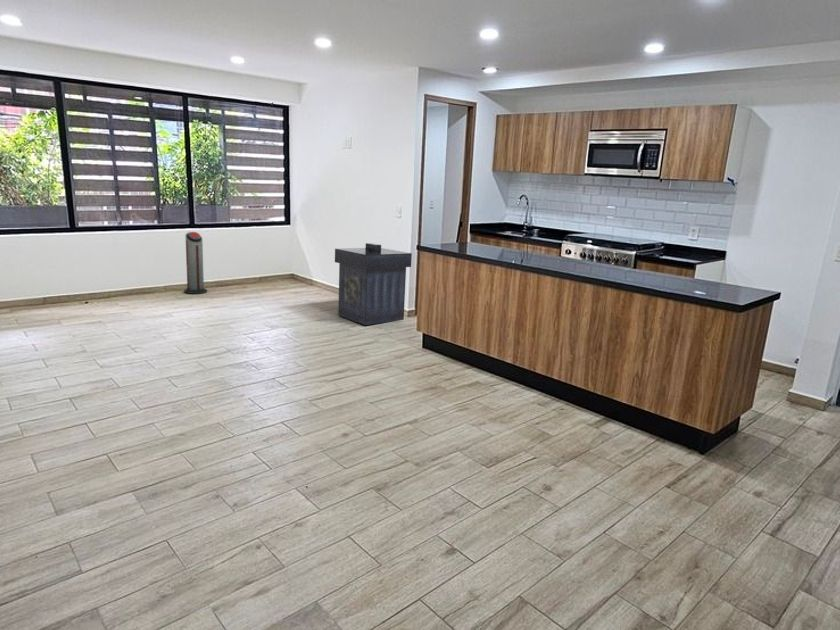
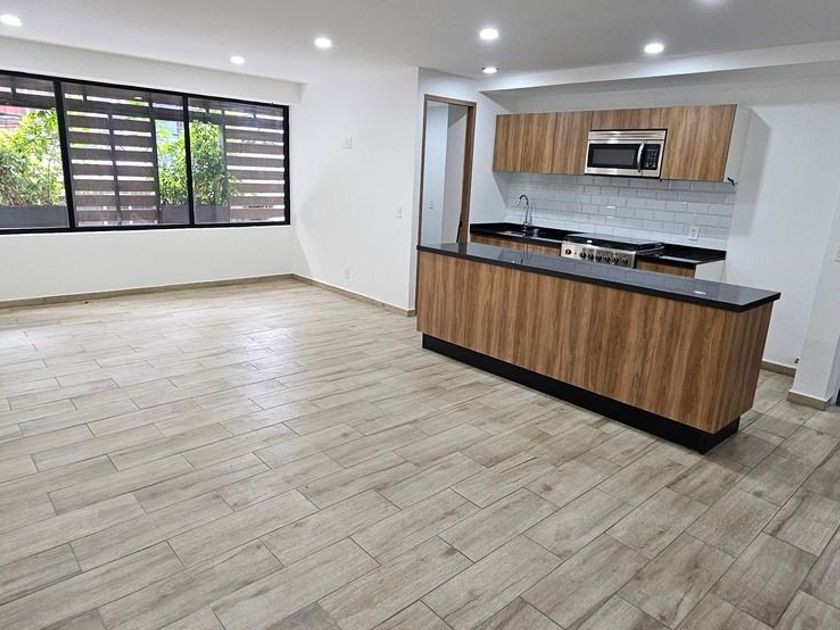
- trash can [334,242,413,326]
- air purifier [183,231,208,295]
